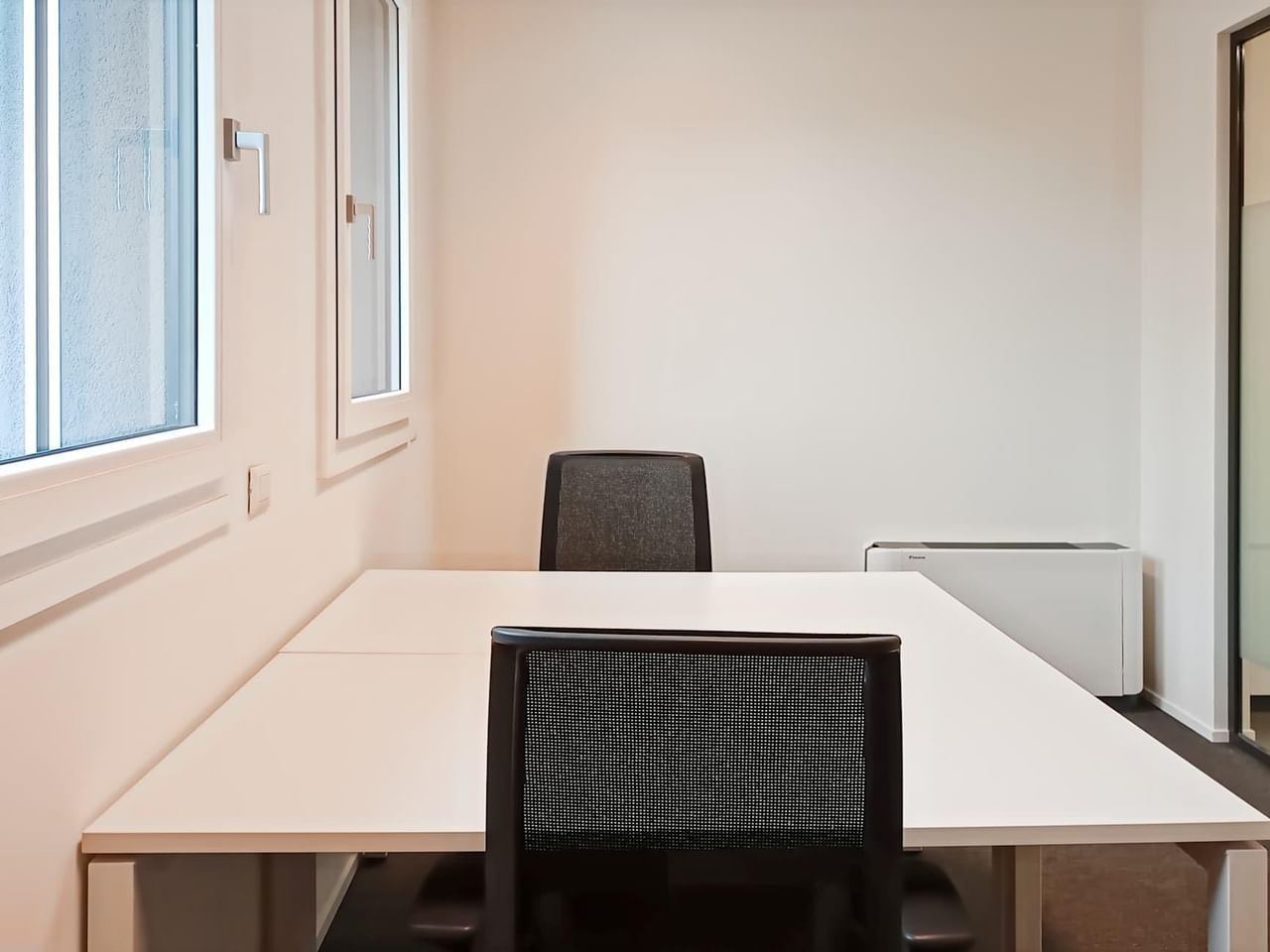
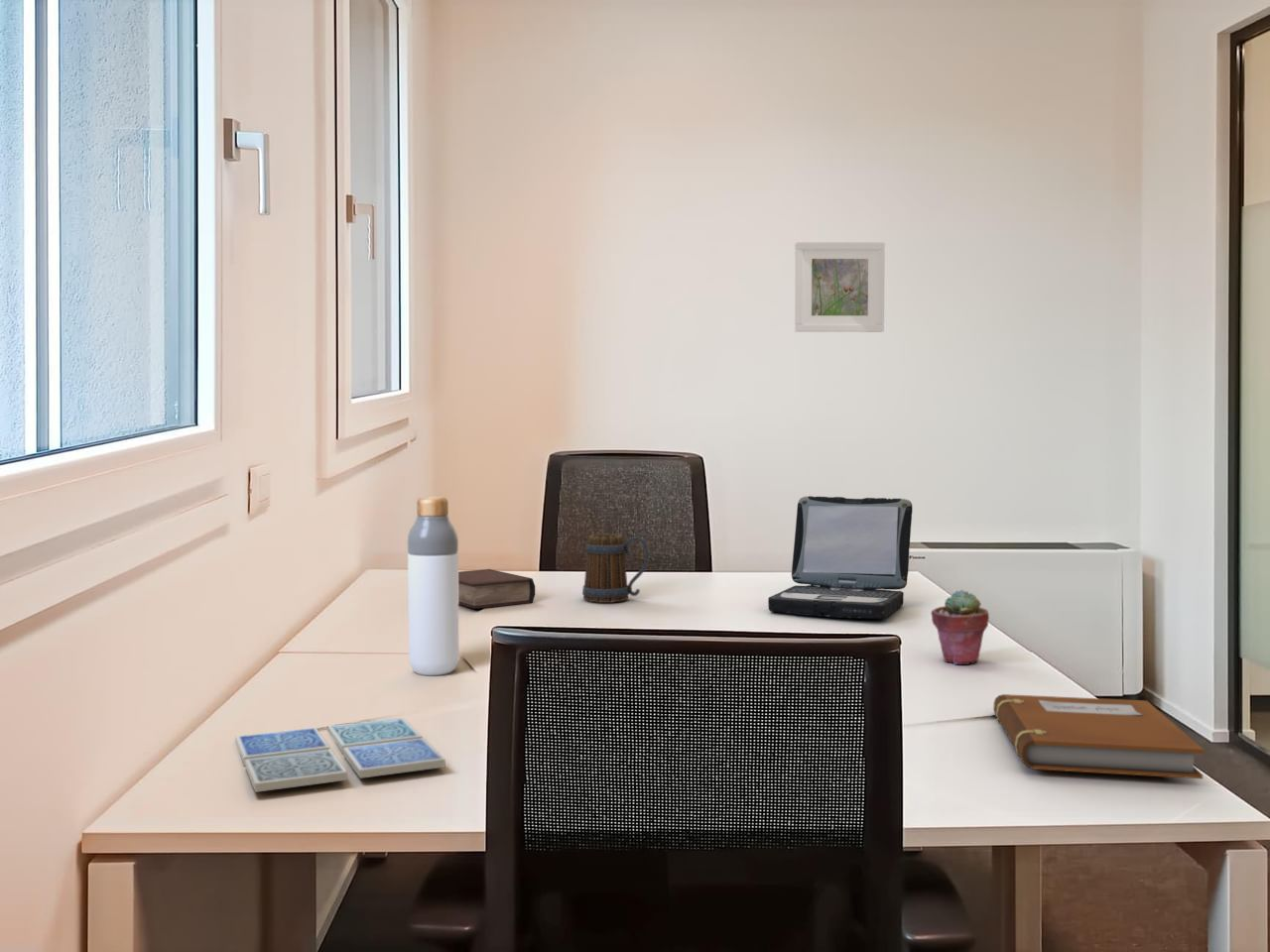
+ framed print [794,241,886,333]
+ potted succulent [931,588,990,665]
+ drink coaster [234,717,446,793]
+ bottle [407,496,460,676]
+ notebook [992,693,1205,779]
+ book [458,568,536,610]
+ mug [581,534,650,604]
+ laptop [767,495,913,620]
